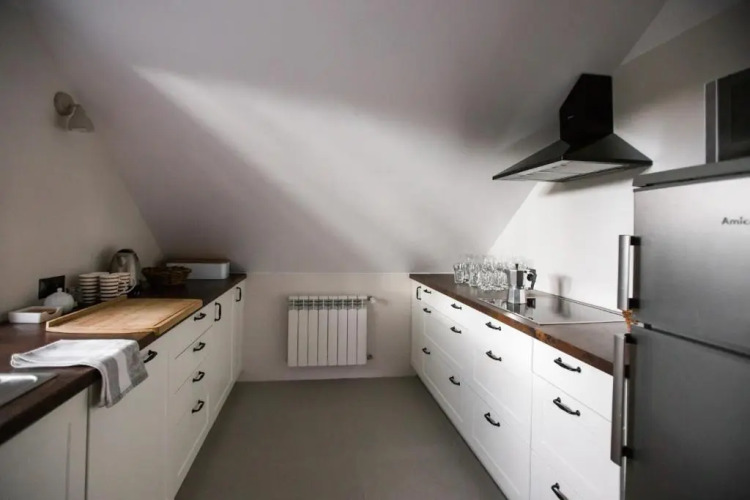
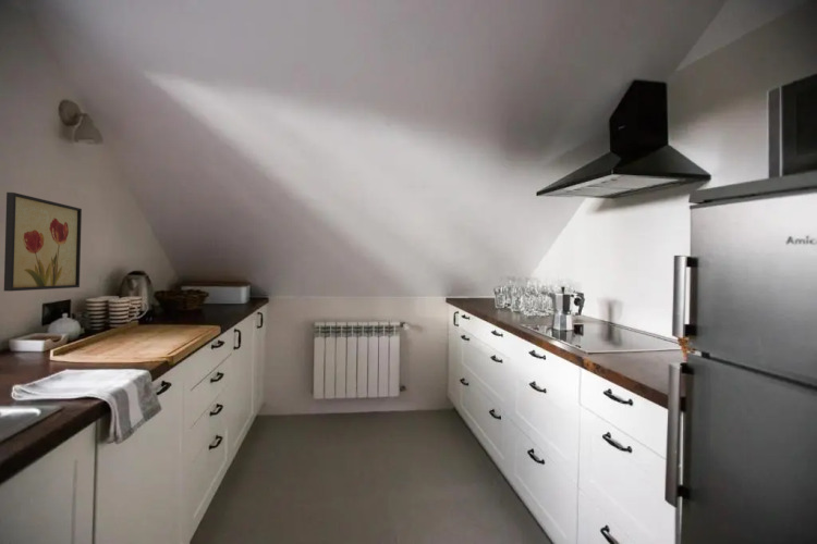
+ wall art [3,191,83,293]
